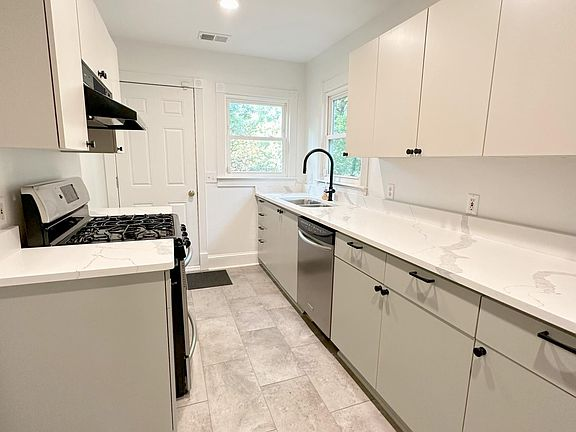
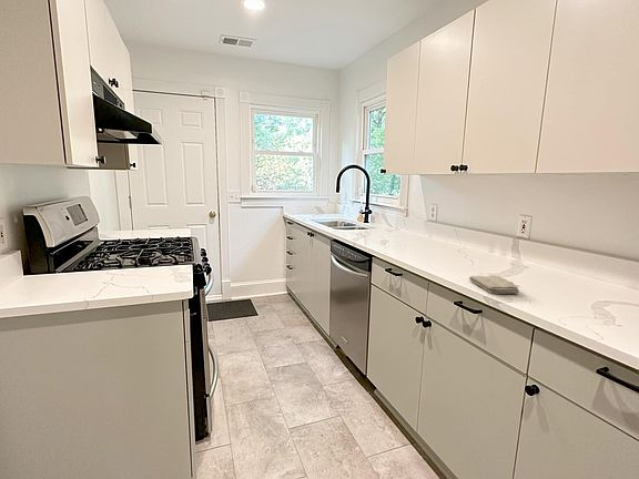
+ washcloth [468,275,520,295]
